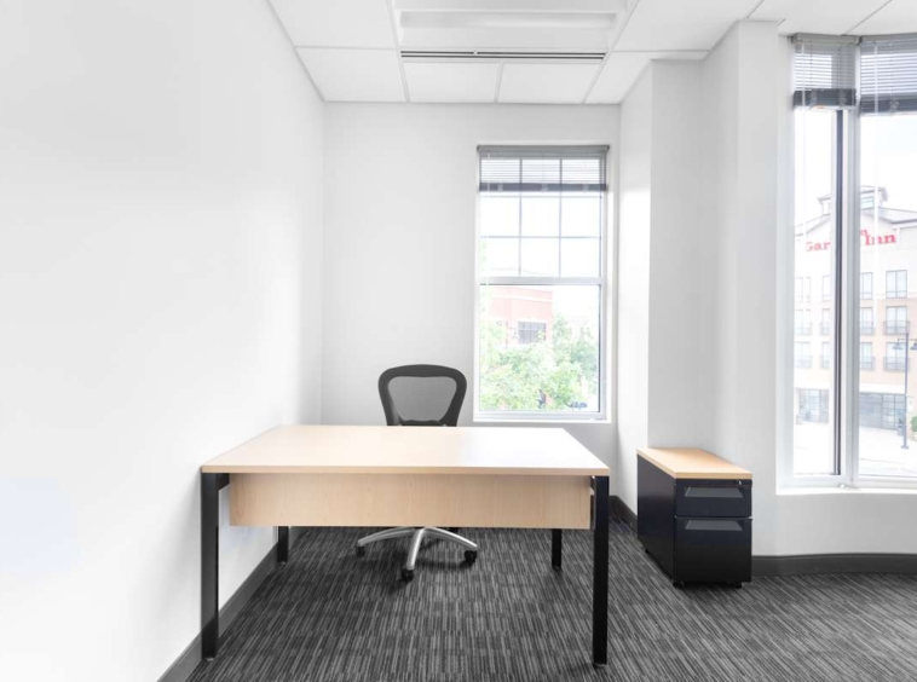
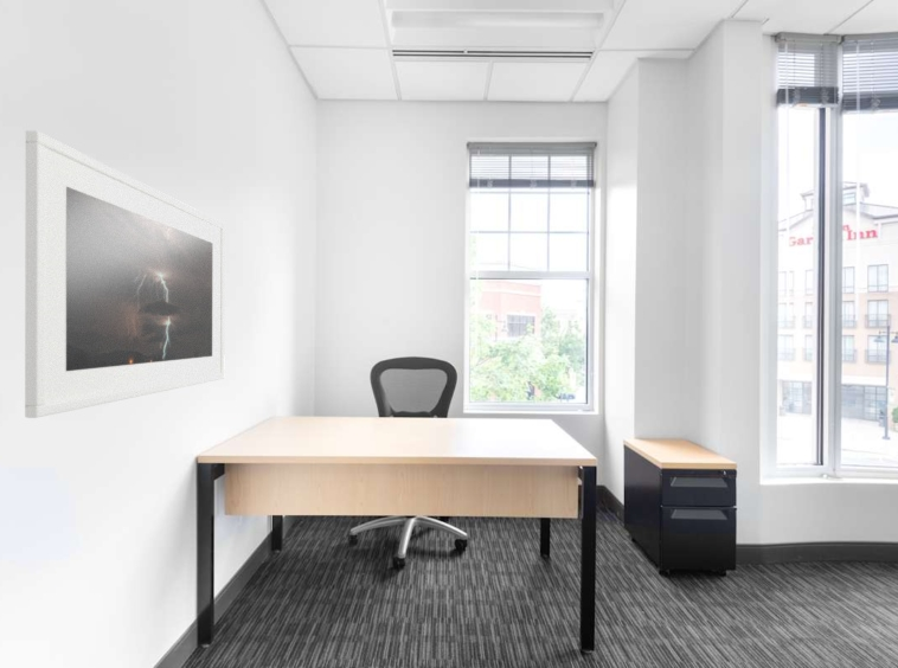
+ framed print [24,129,226,419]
